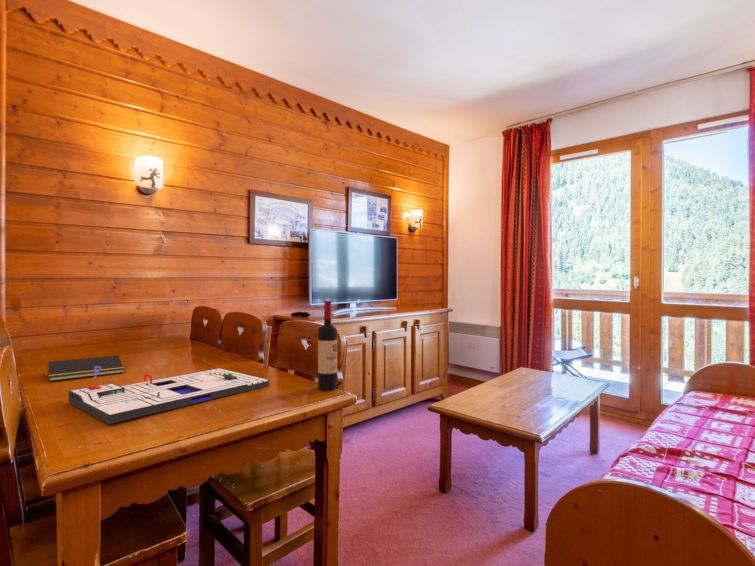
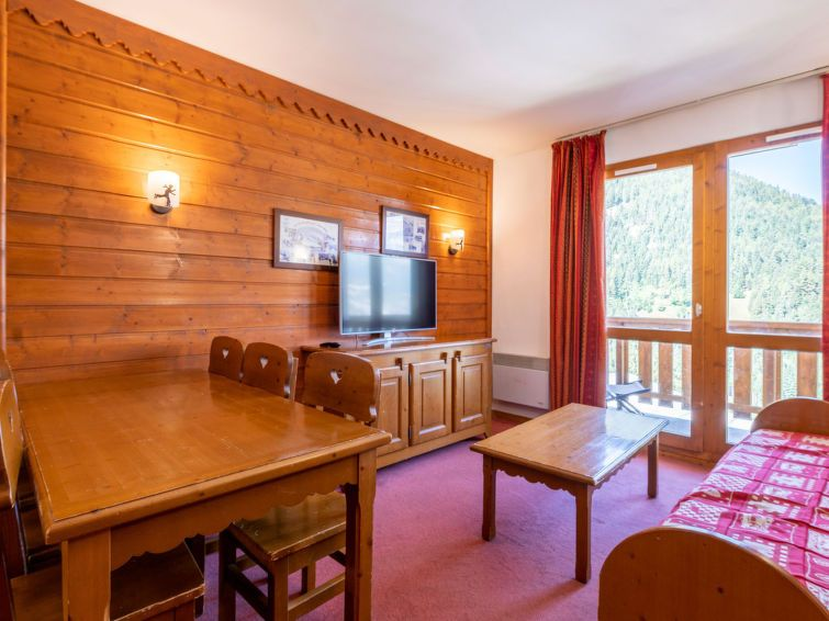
- notepad [46,354,125,382]
- wine bottle [317,300,338,391]
- board game [68,366,270,425]
